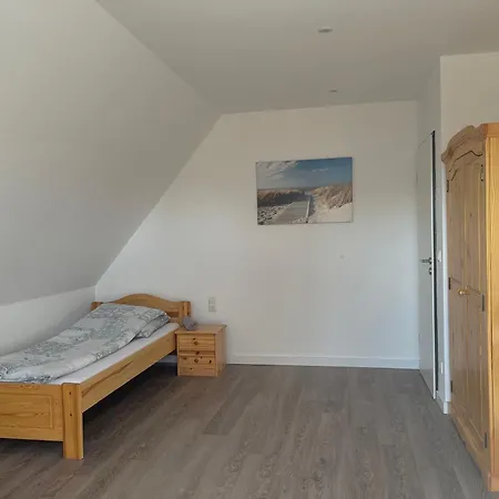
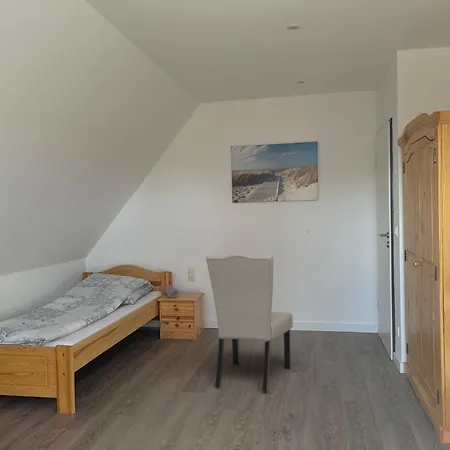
+ chair [205,252,294,392]
